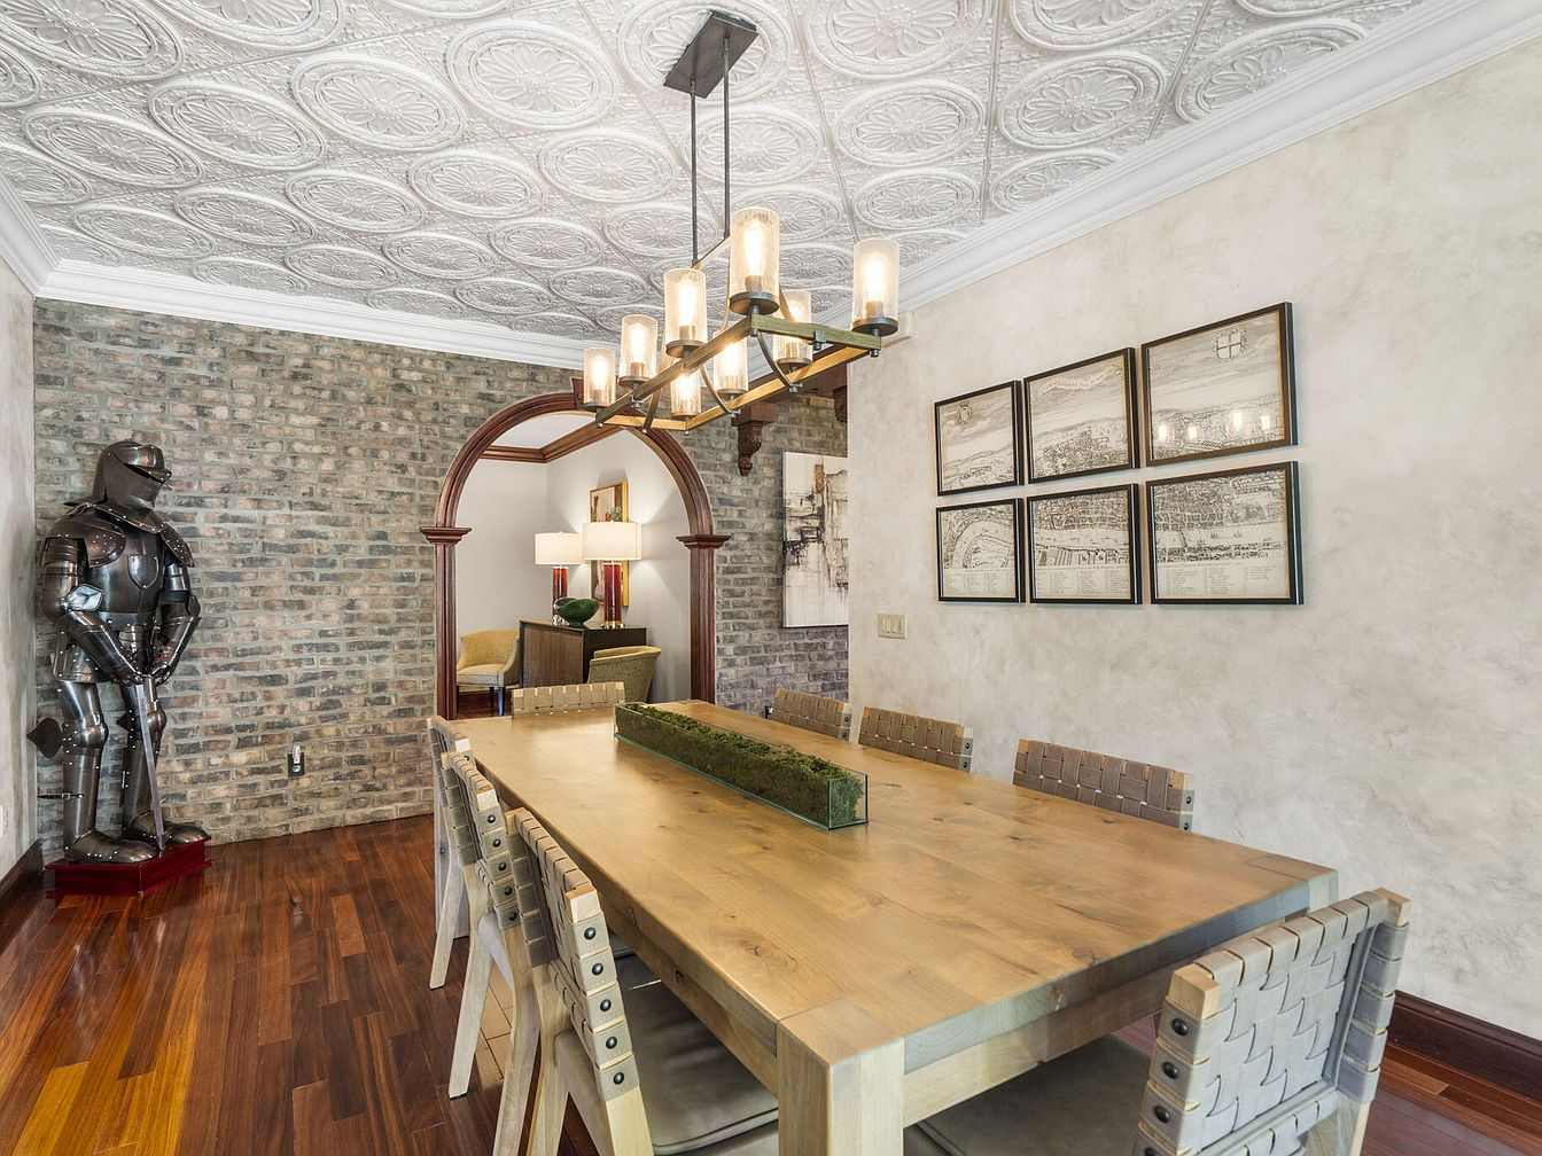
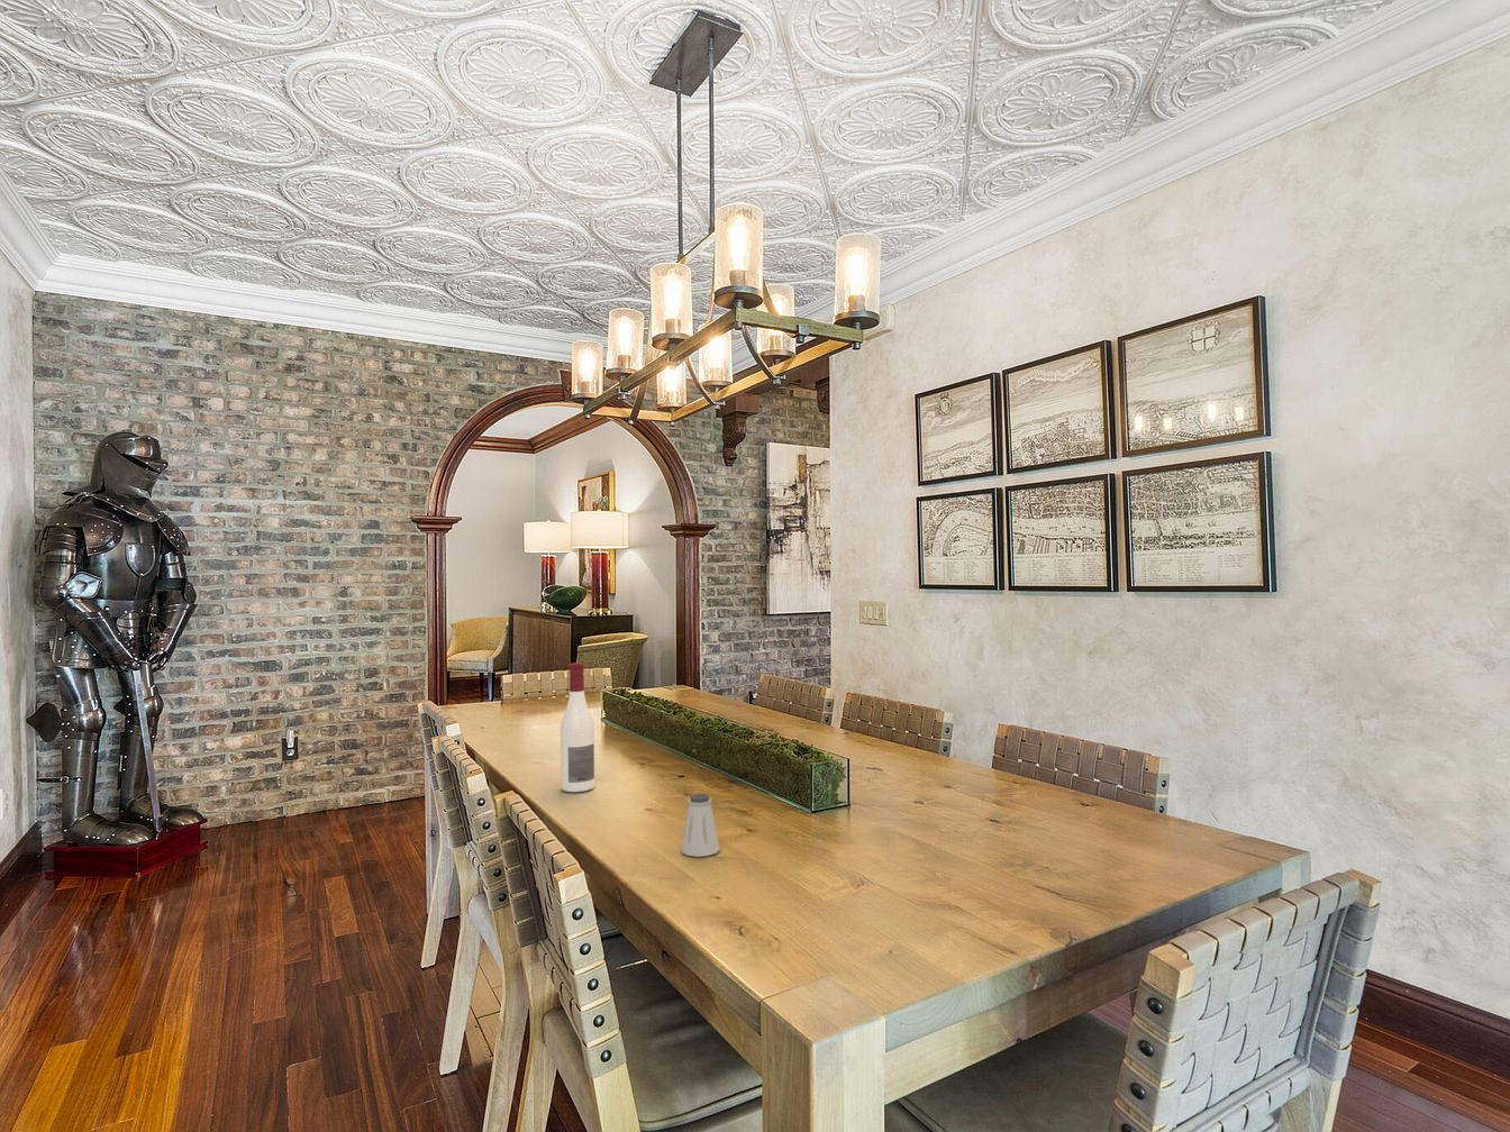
+ saltshaker [680,793,722,859]
+ alcohol [560,661,596,793]
